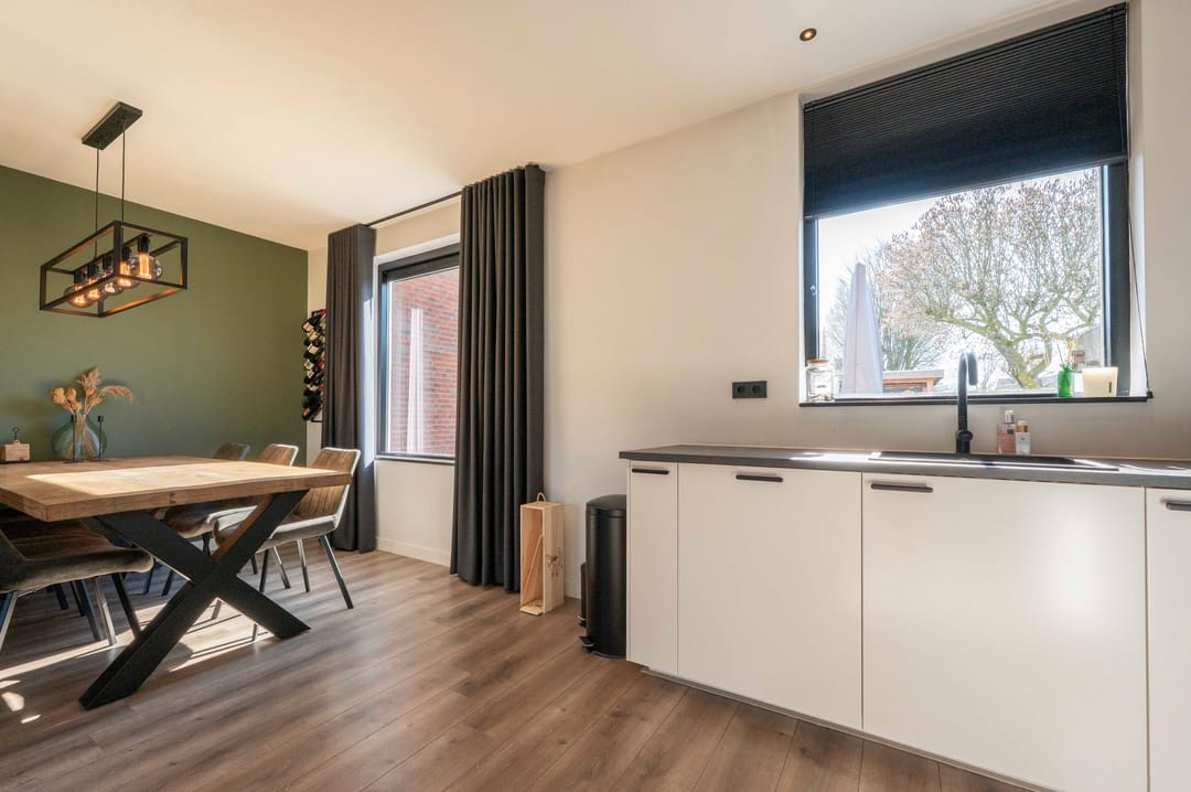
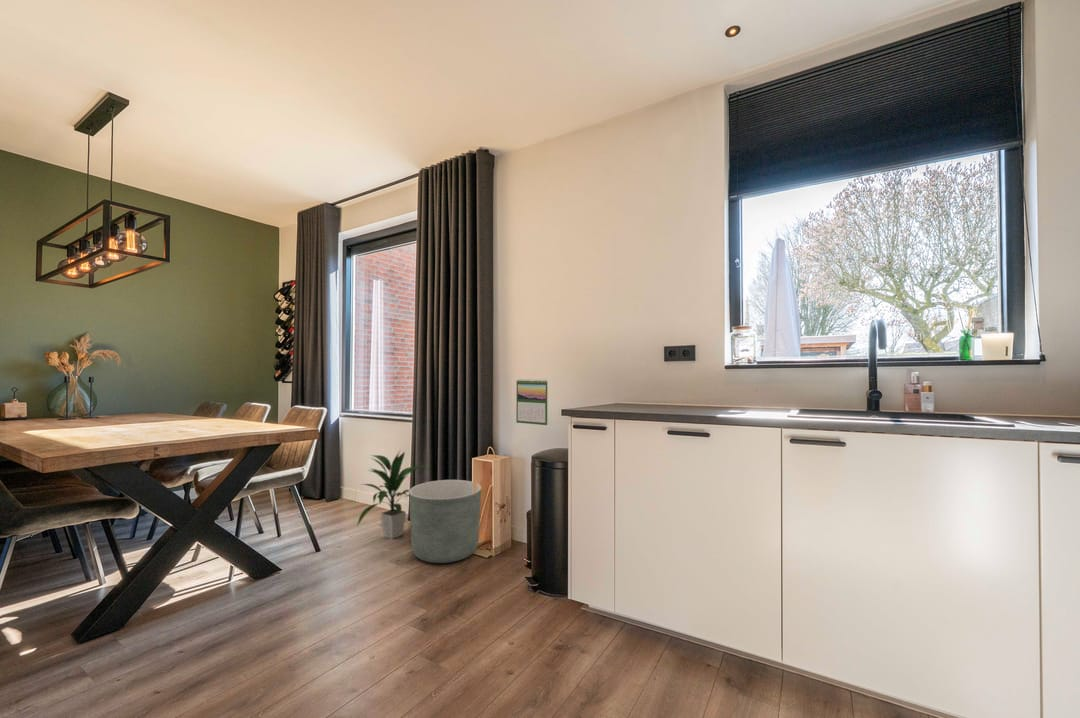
+ planter [408,479,482,564]
+ indoor plant [356,448,428,540]
+ calendar [515,378,549,426]
